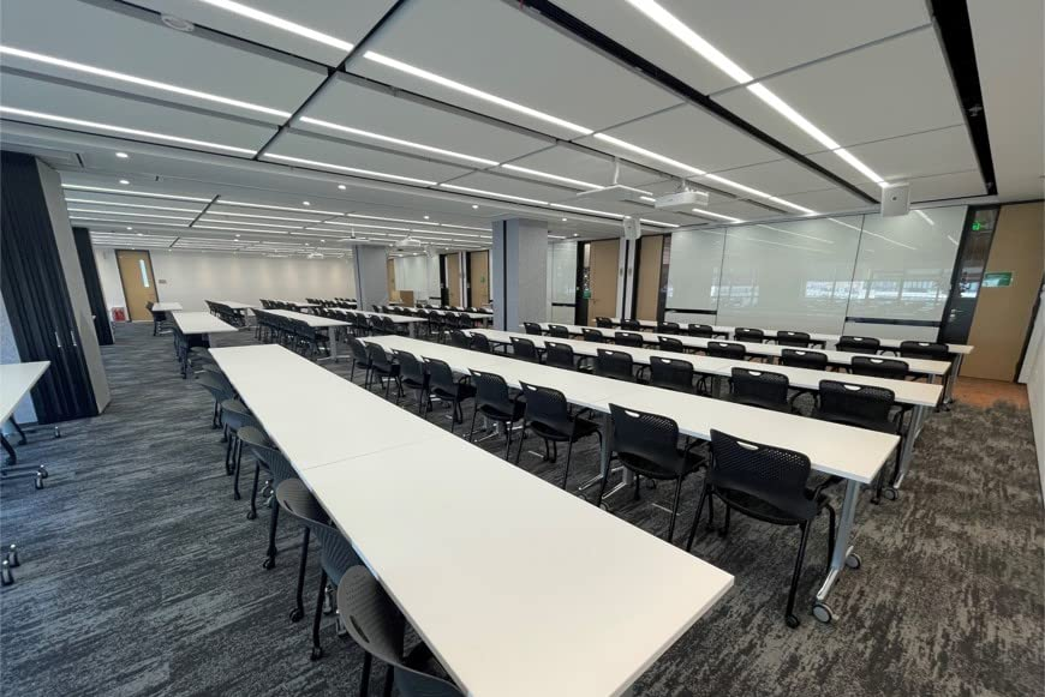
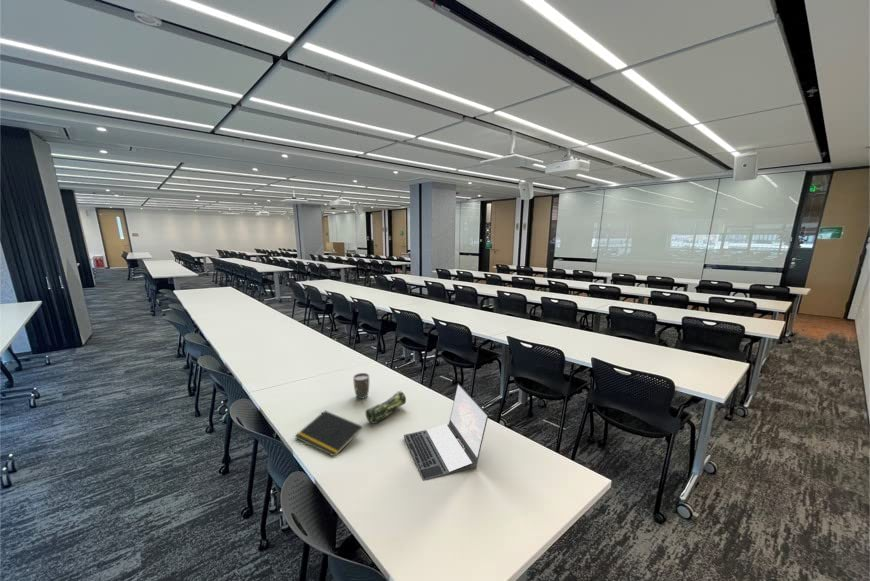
+ pencil case [364,390,407,425]
+ notepad [294,410,364,457]
+ laptop [403,383,489,481]
+ mug [352,372,370,400]
